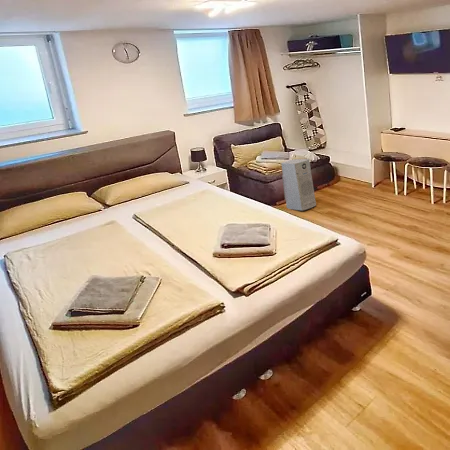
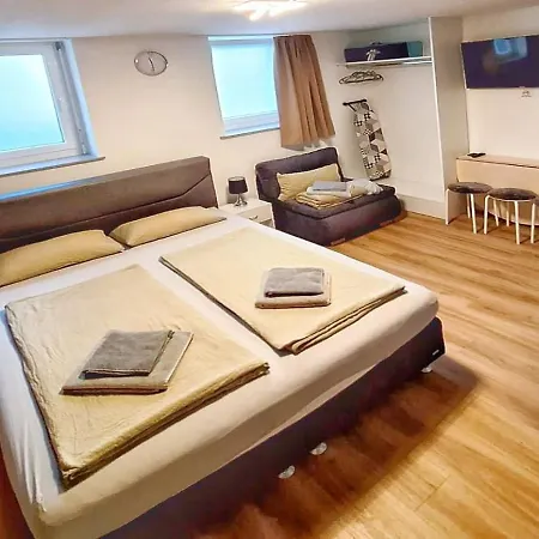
- air purifier [280,158,317,211]
